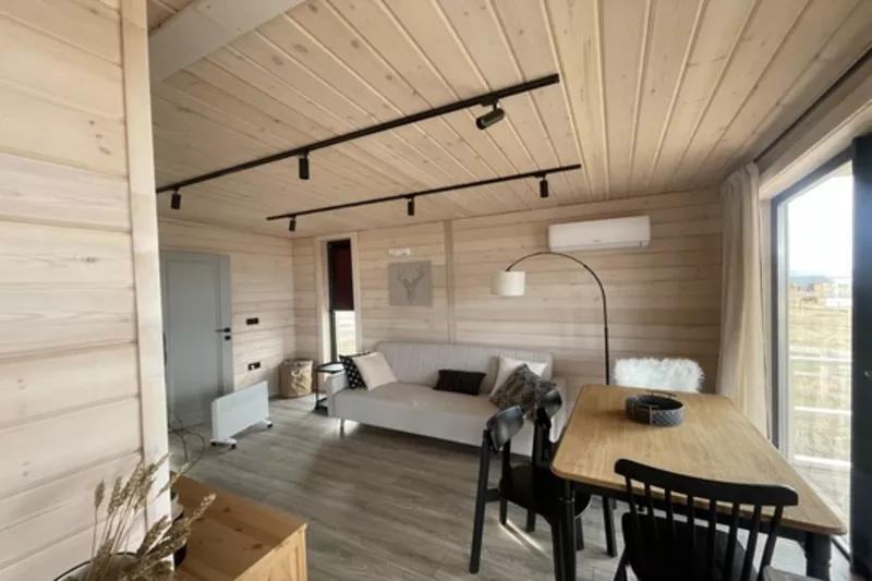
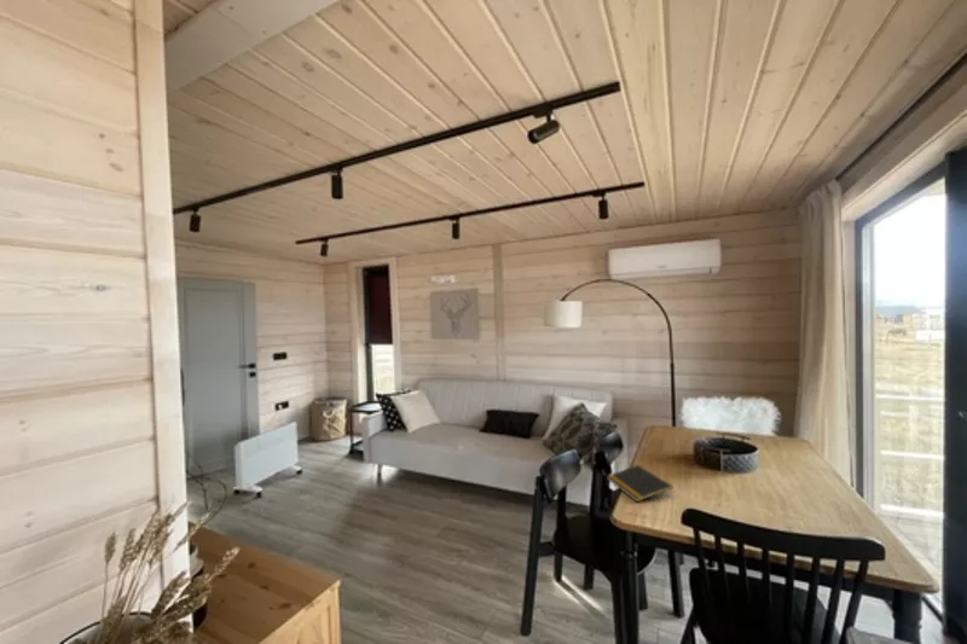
+ notepad [606,464,673,503]
